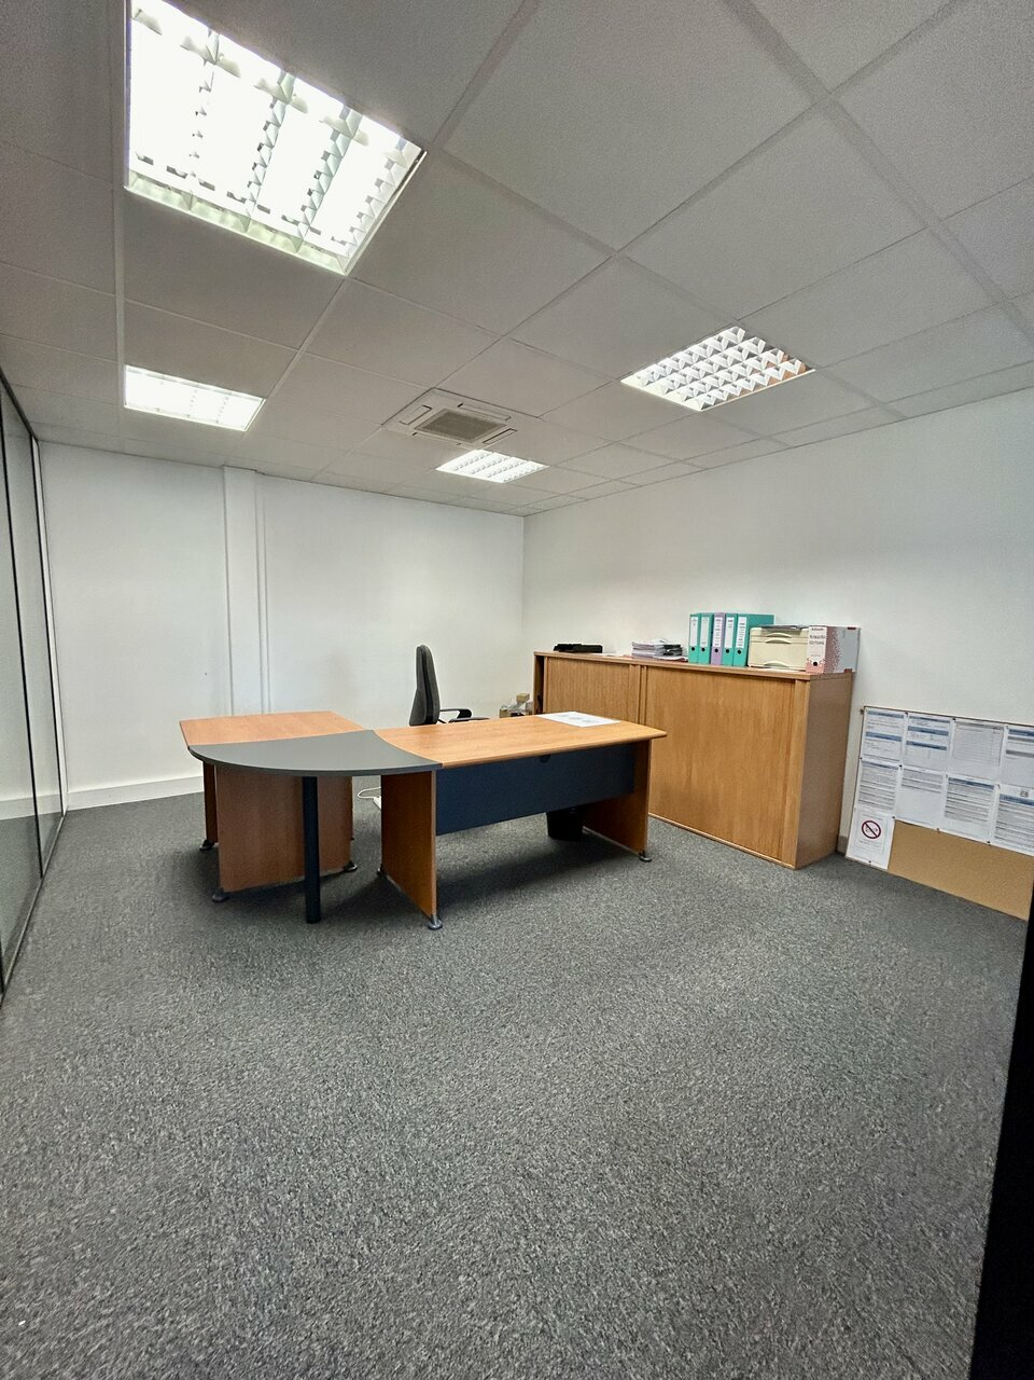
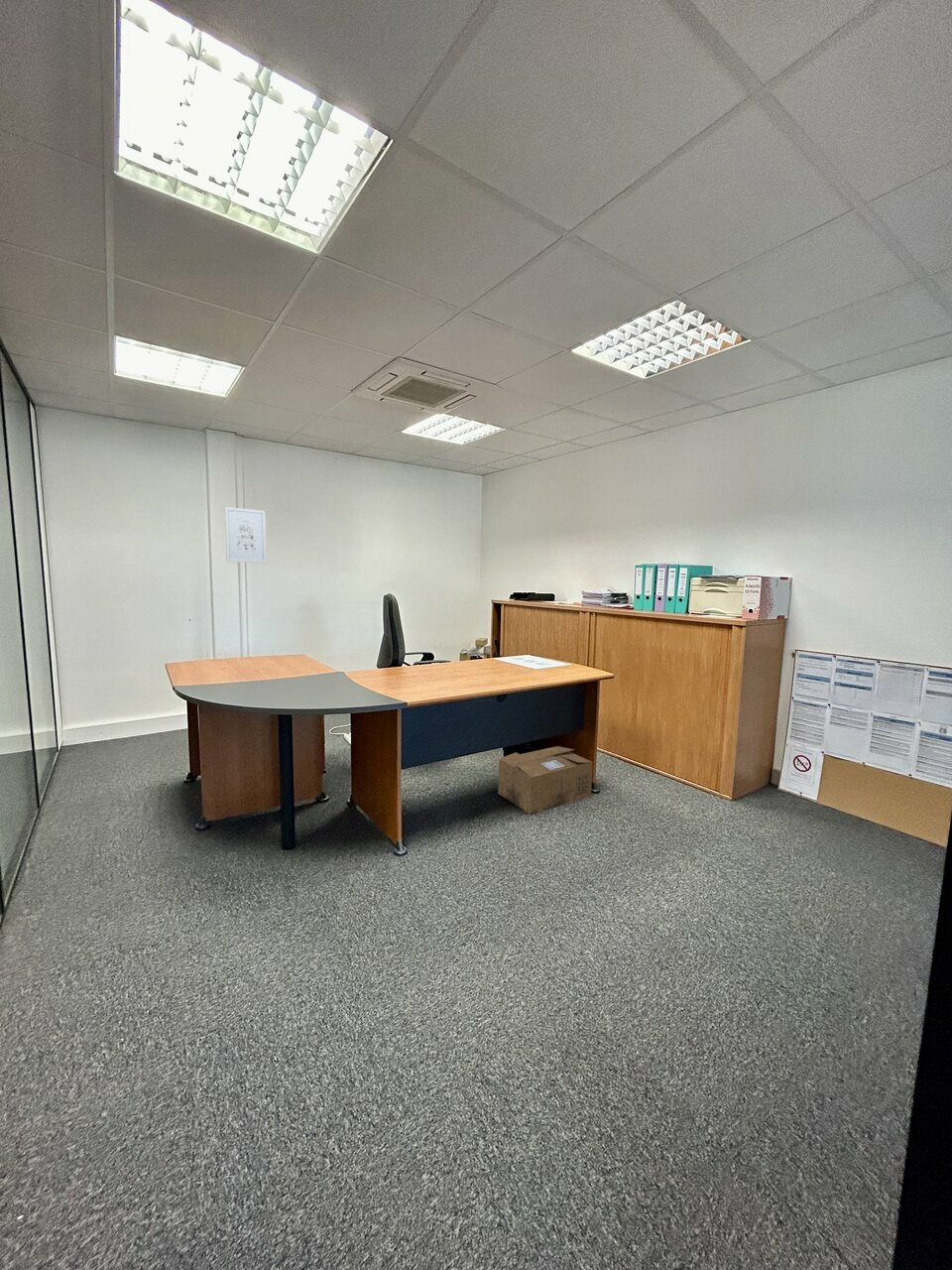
+ wall art [224,506,268,565]
+ cardboard box [497,745,594,816]
